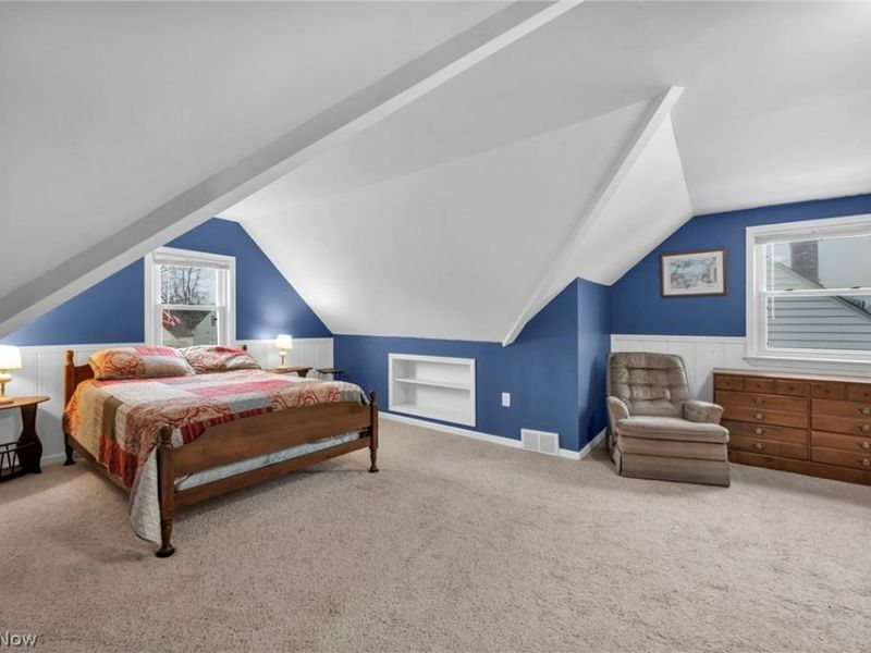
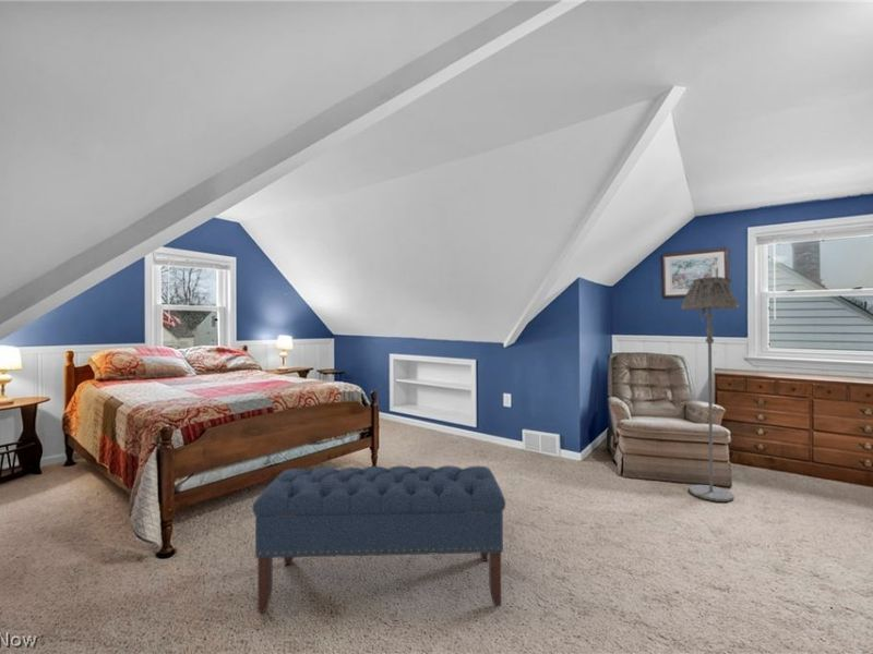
+ bench [252,464,506,614]
+ floor lamp [680,276,740,502]
